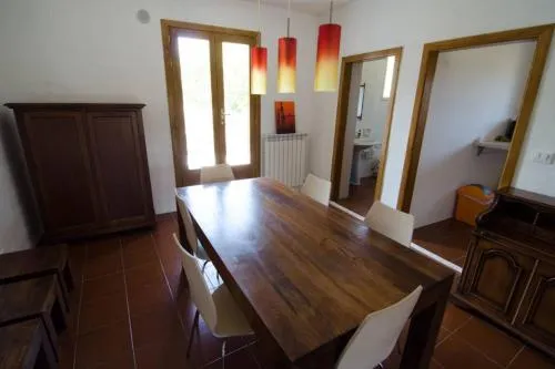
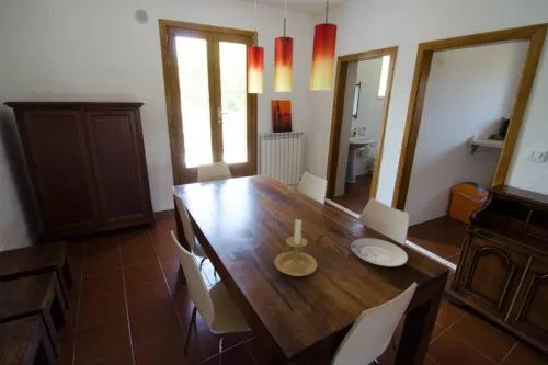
+ plate [350,237,409,267]
+ candle holder [273,217,318,277]
